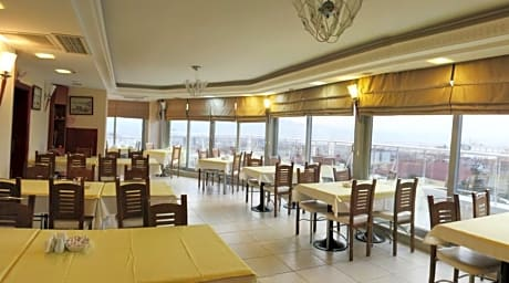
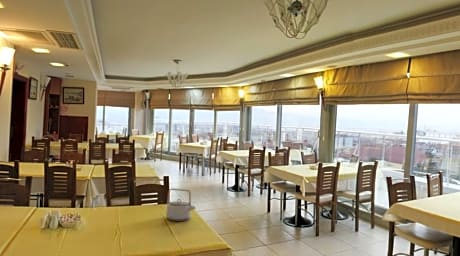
+ teapot [165,187,197,222]
